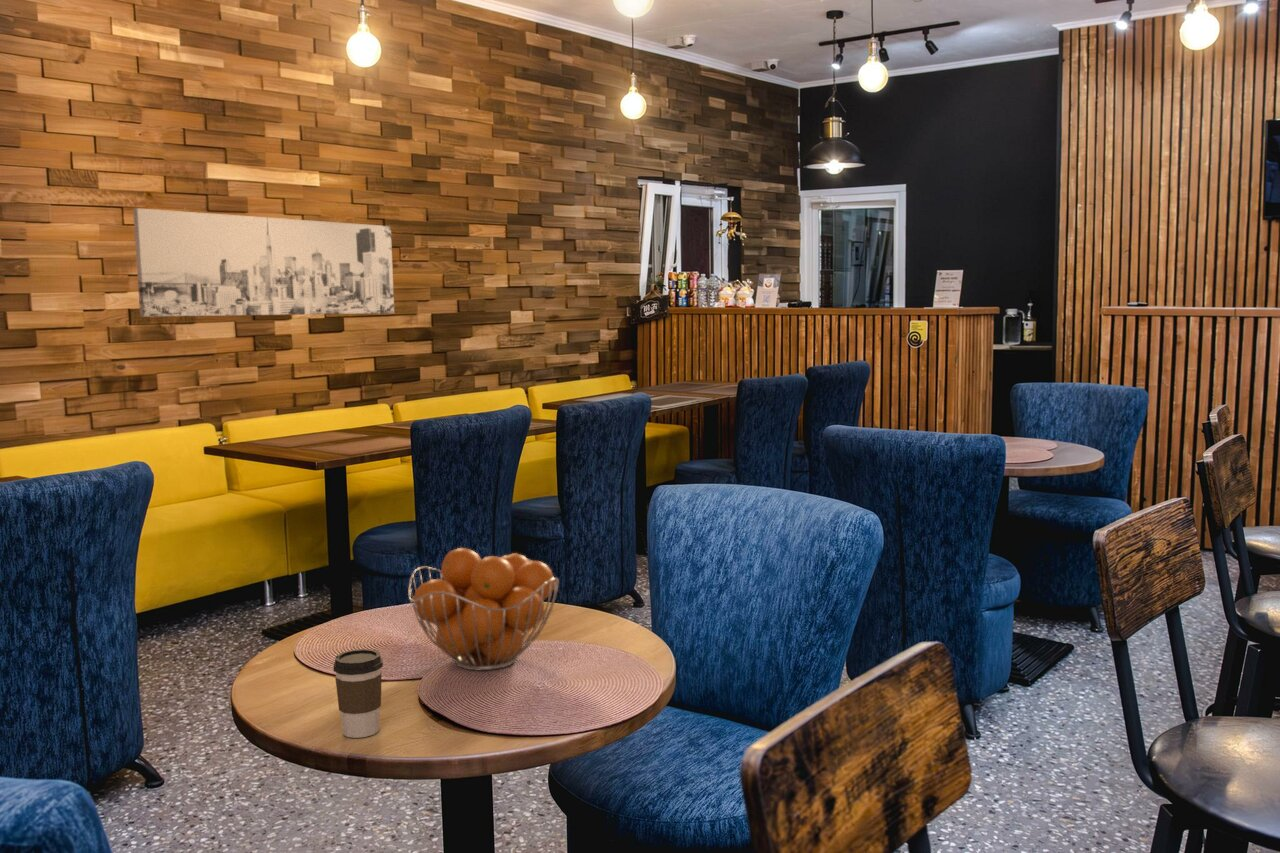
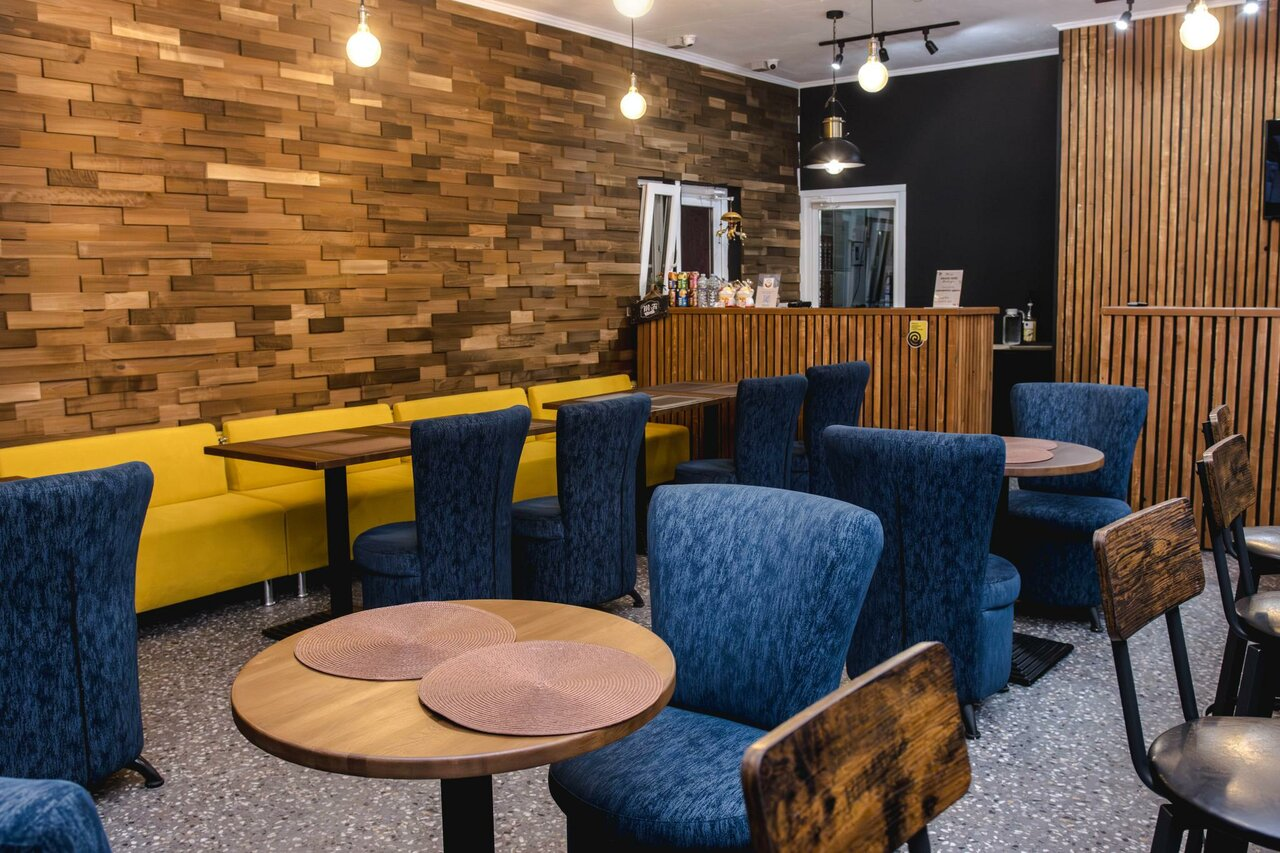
- wall art [132,207,395,318]
- fruit basket [407,547,560,671]
- coffee cup [333,648,384,739]
